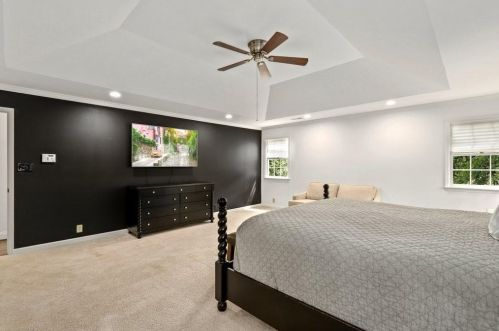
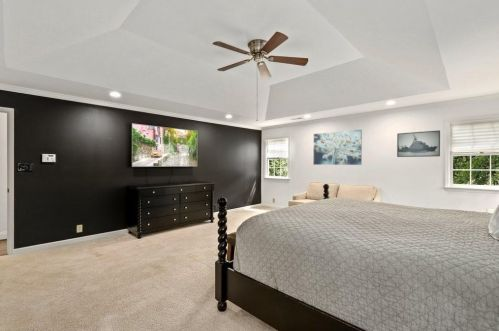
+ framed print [396,129,441,158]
+ wall art [312,129,363,166]
